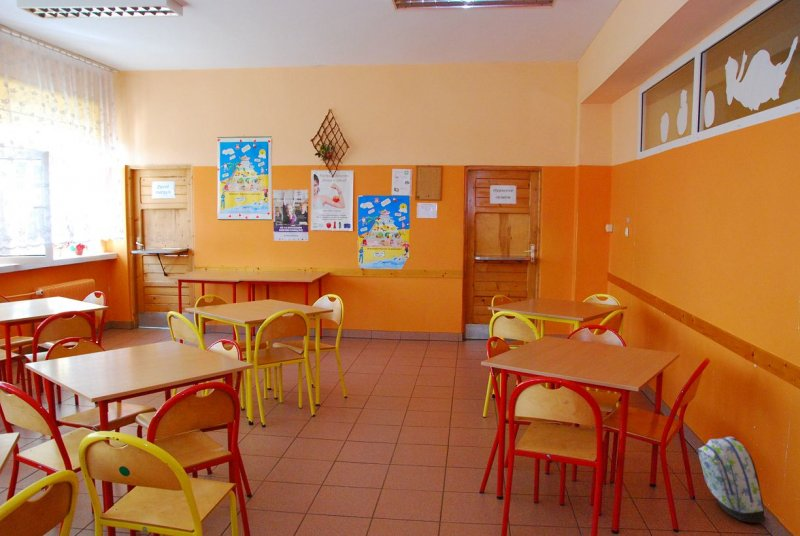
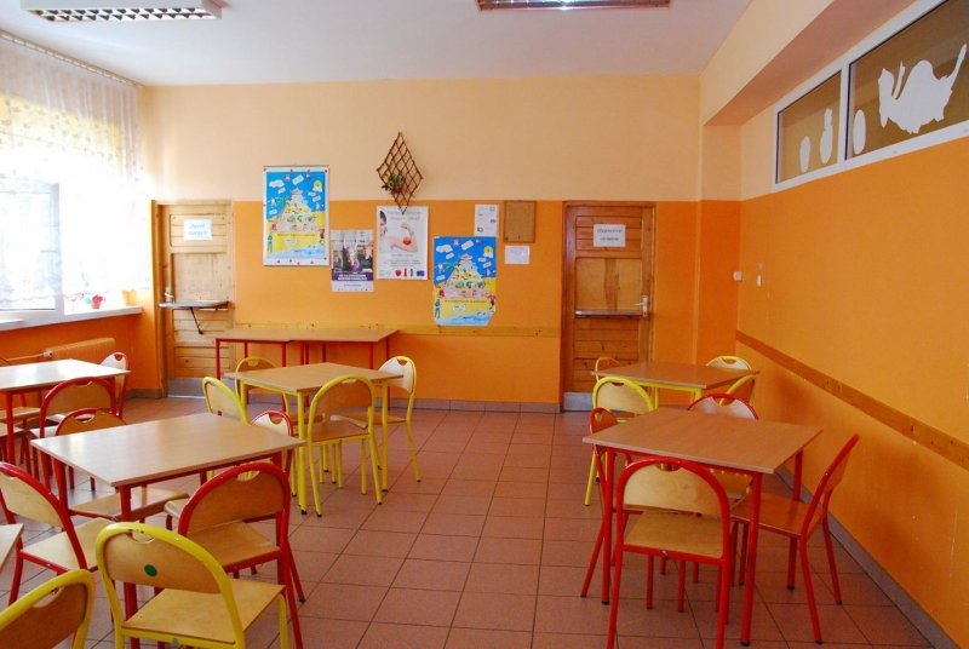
- backpack [697,436,766,524]
